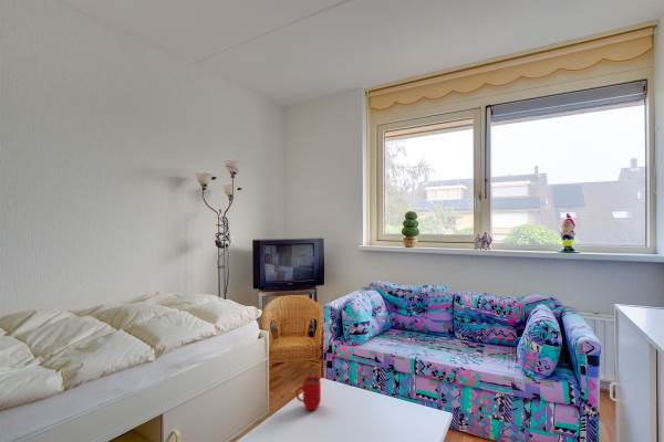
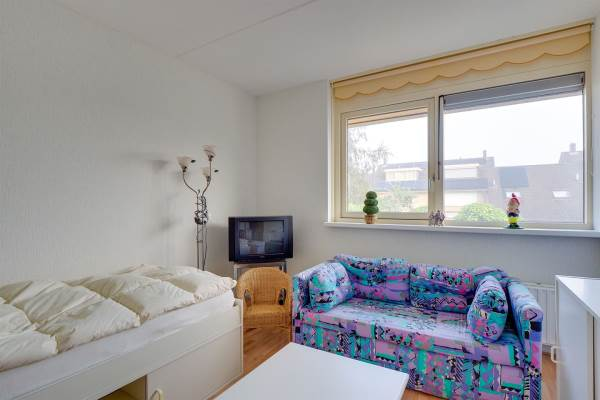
- mug [294,376,322,411]
